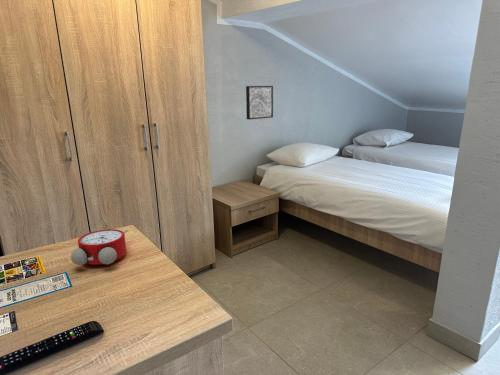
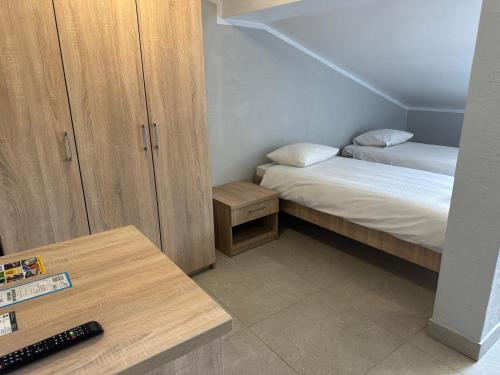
- alarm clock [70,228,129,266]
- wall art [245,85,274,120]
